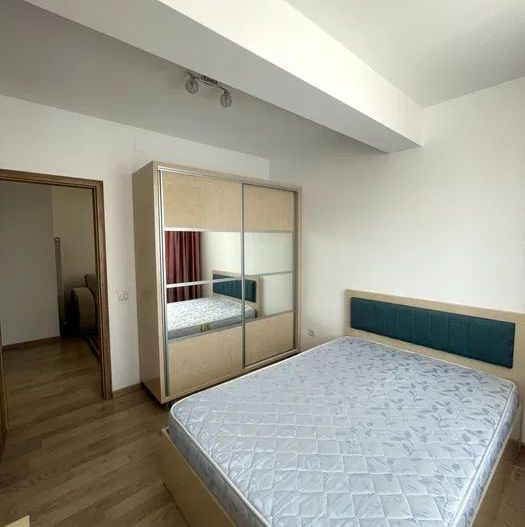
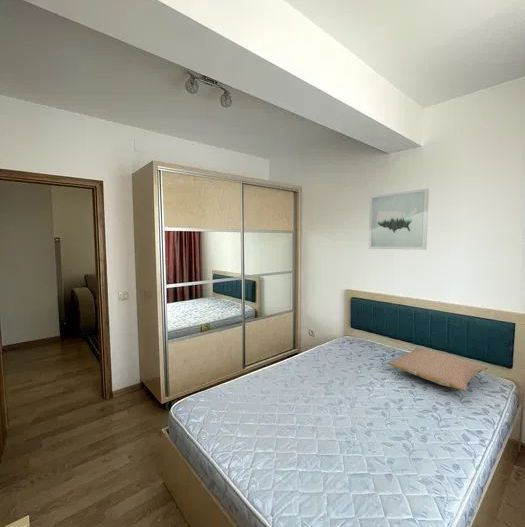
+ wall art [368,188,430,251]
+ pillow [387,347,489,391]
